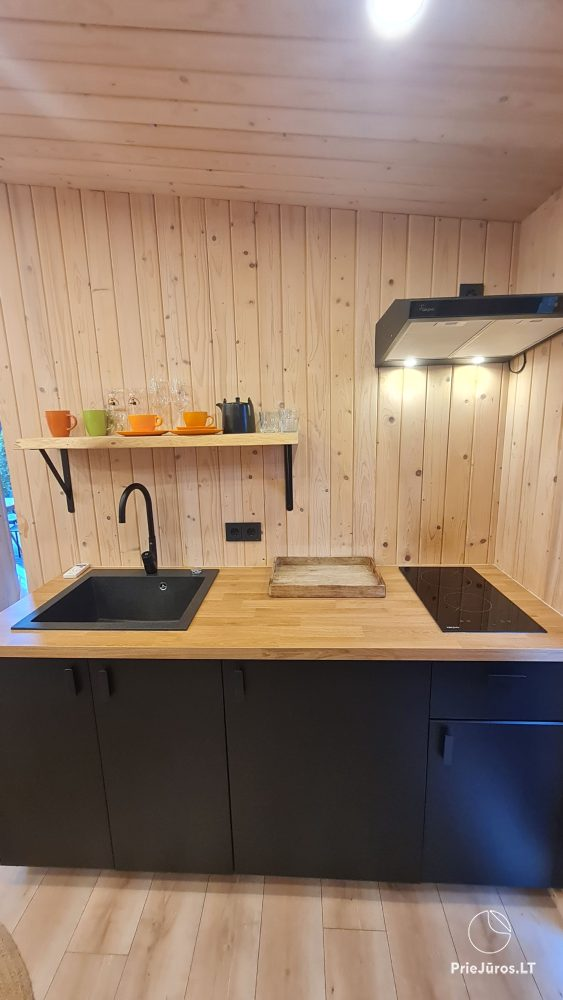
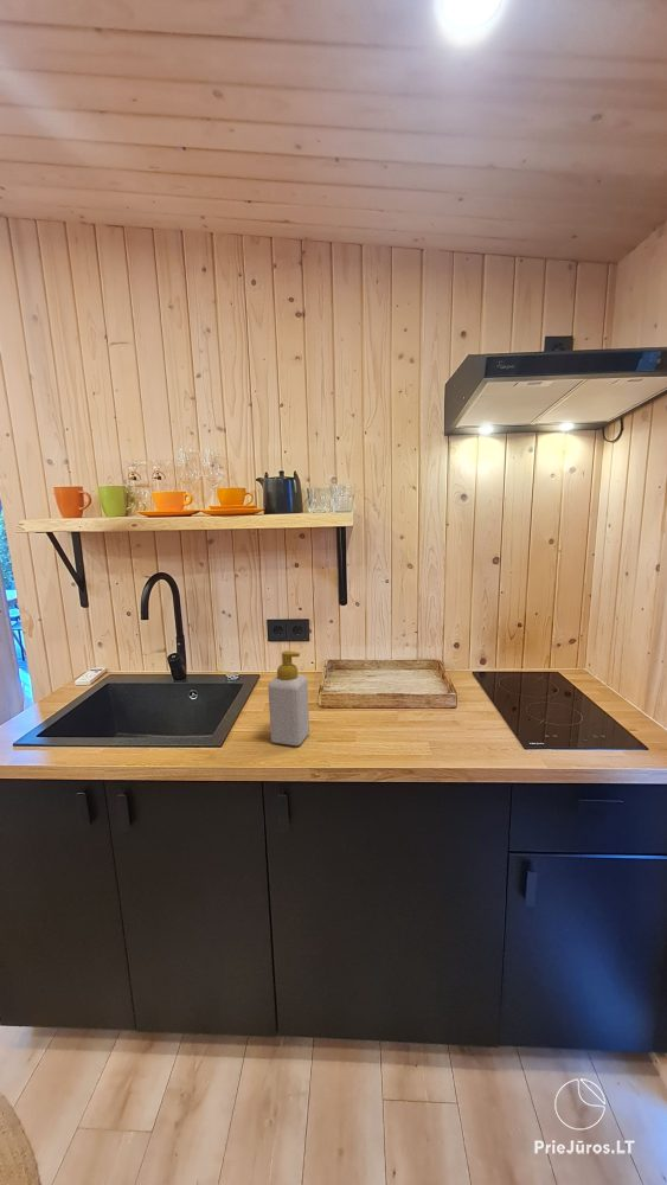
+ soap bottle [267,649,310,747]
